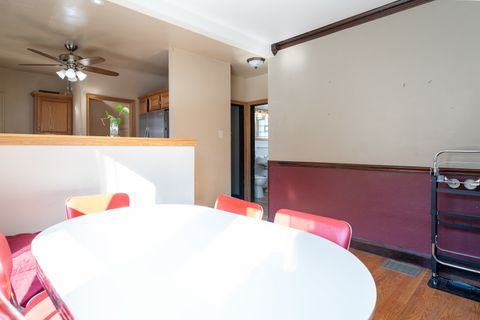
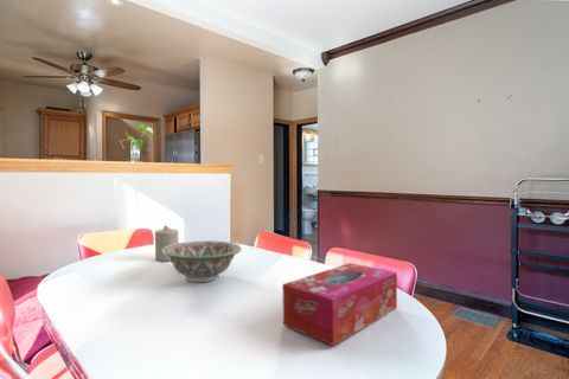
+ candle [154,225,179,262]
+ decorative bowl [162,239,243,283]
+ tissue box [281,262,398,347]
